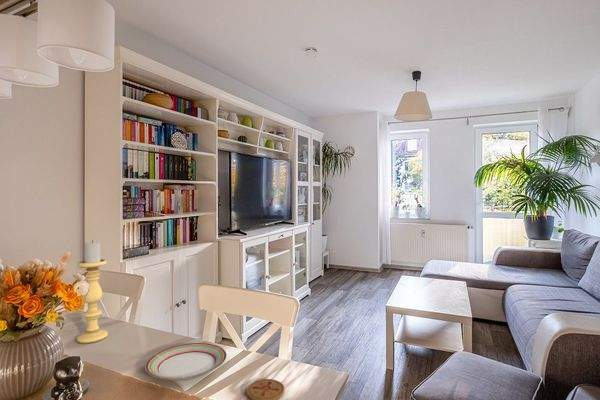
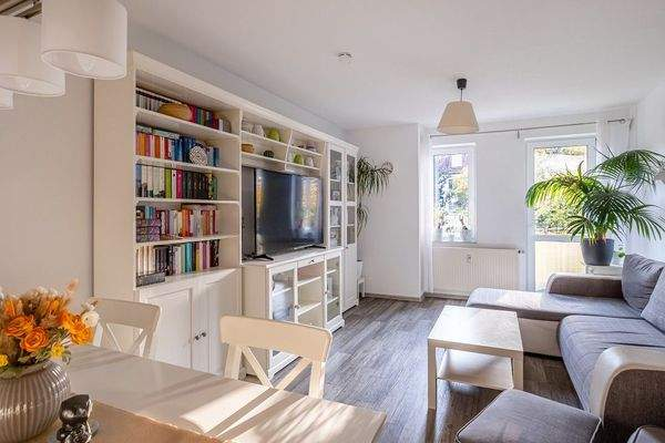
- coaster [245,378,285,400]
- candle holder [76,239,109,344]
- plate [144,342,228,380]
